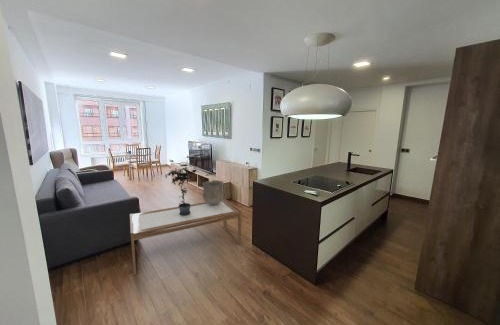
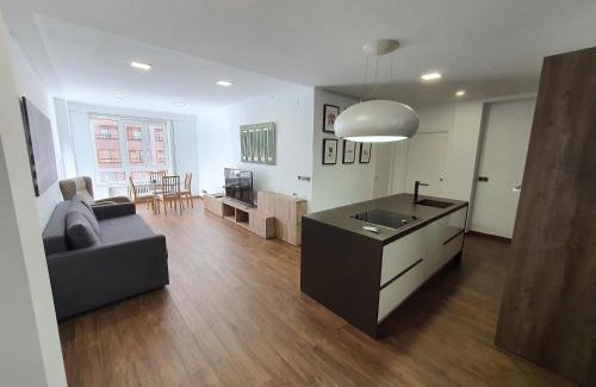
- potted plant [164,164,200,216]
- vessel [201,179,225,205]
- coffee table [129,198,243,276]
